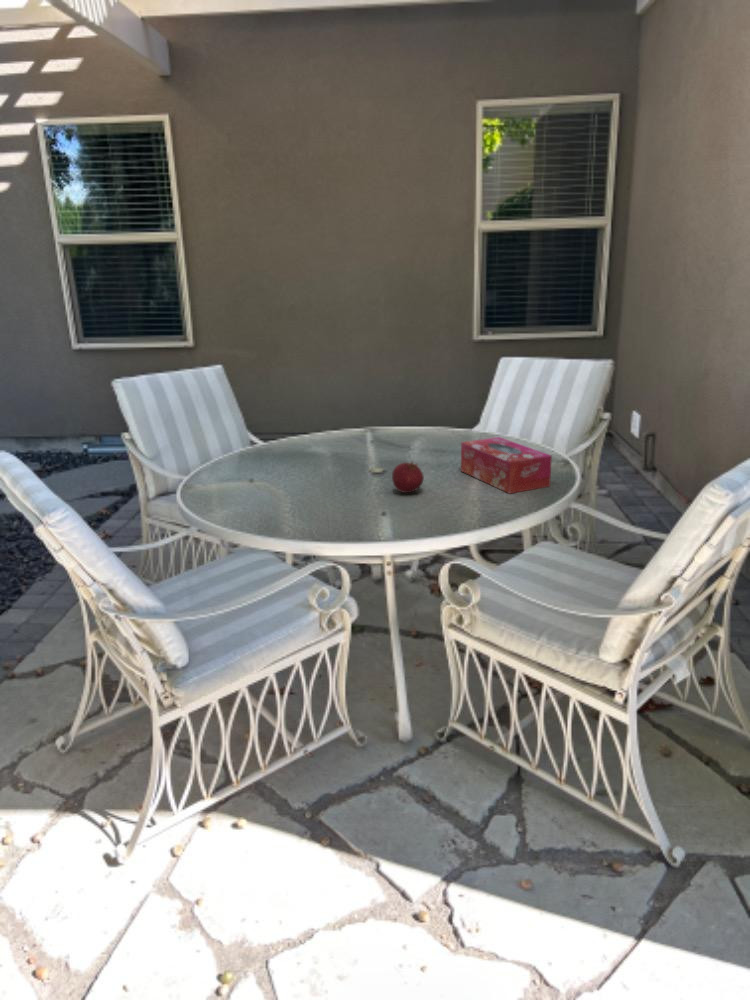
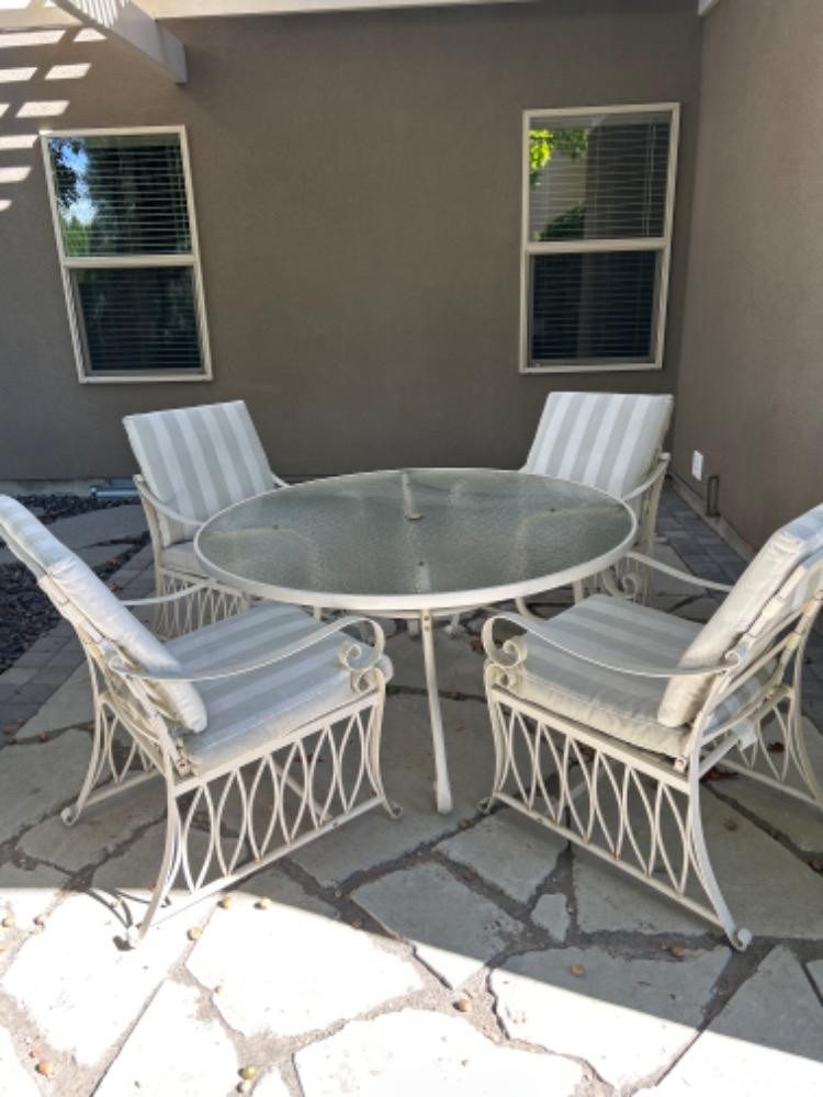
- fruit [391,460,425,494]
- tissue box [460,436,553,495]
